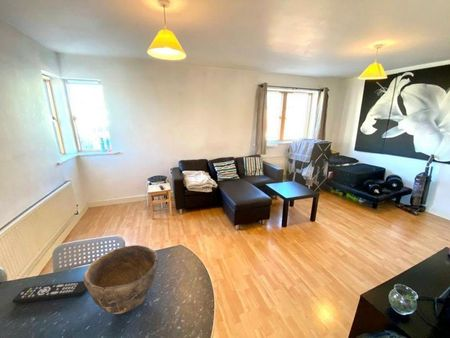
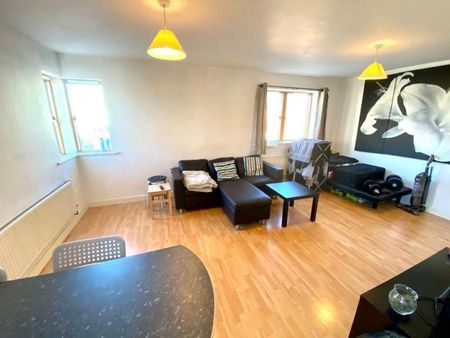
- bowl [82,244,159,315]
- remote control [11,280,88,304]
